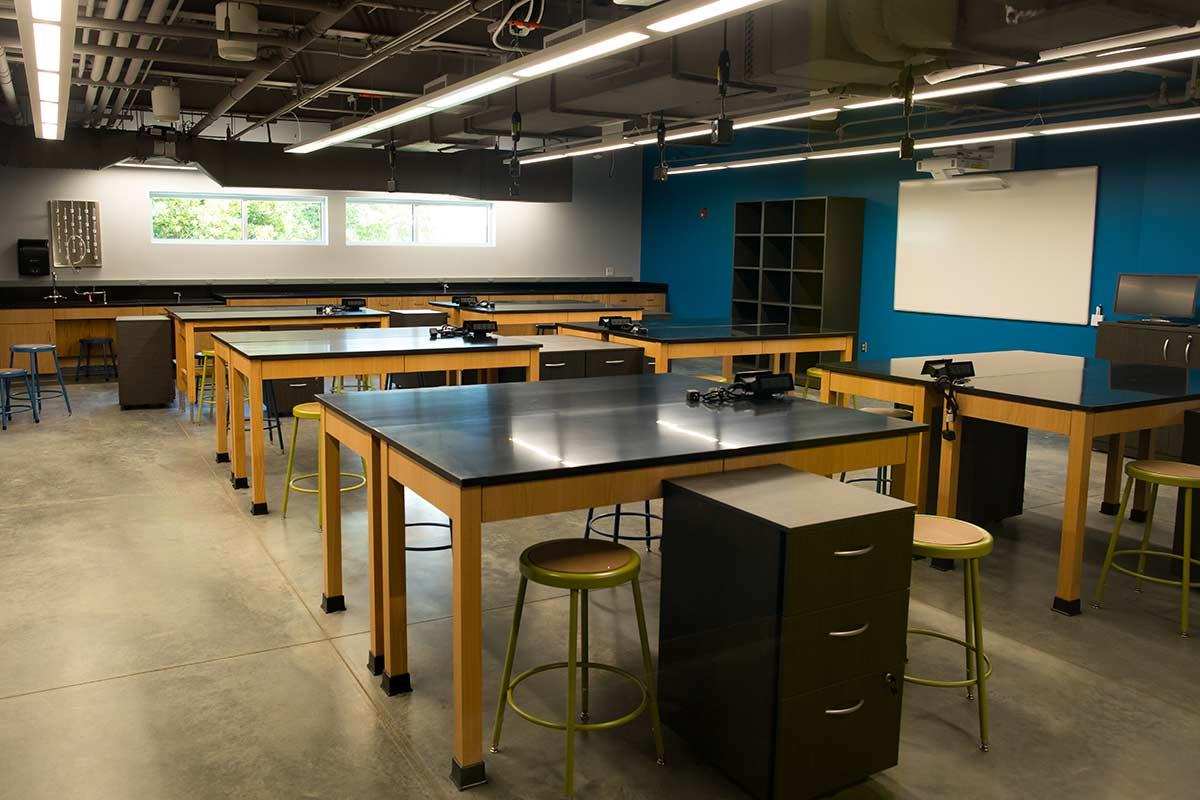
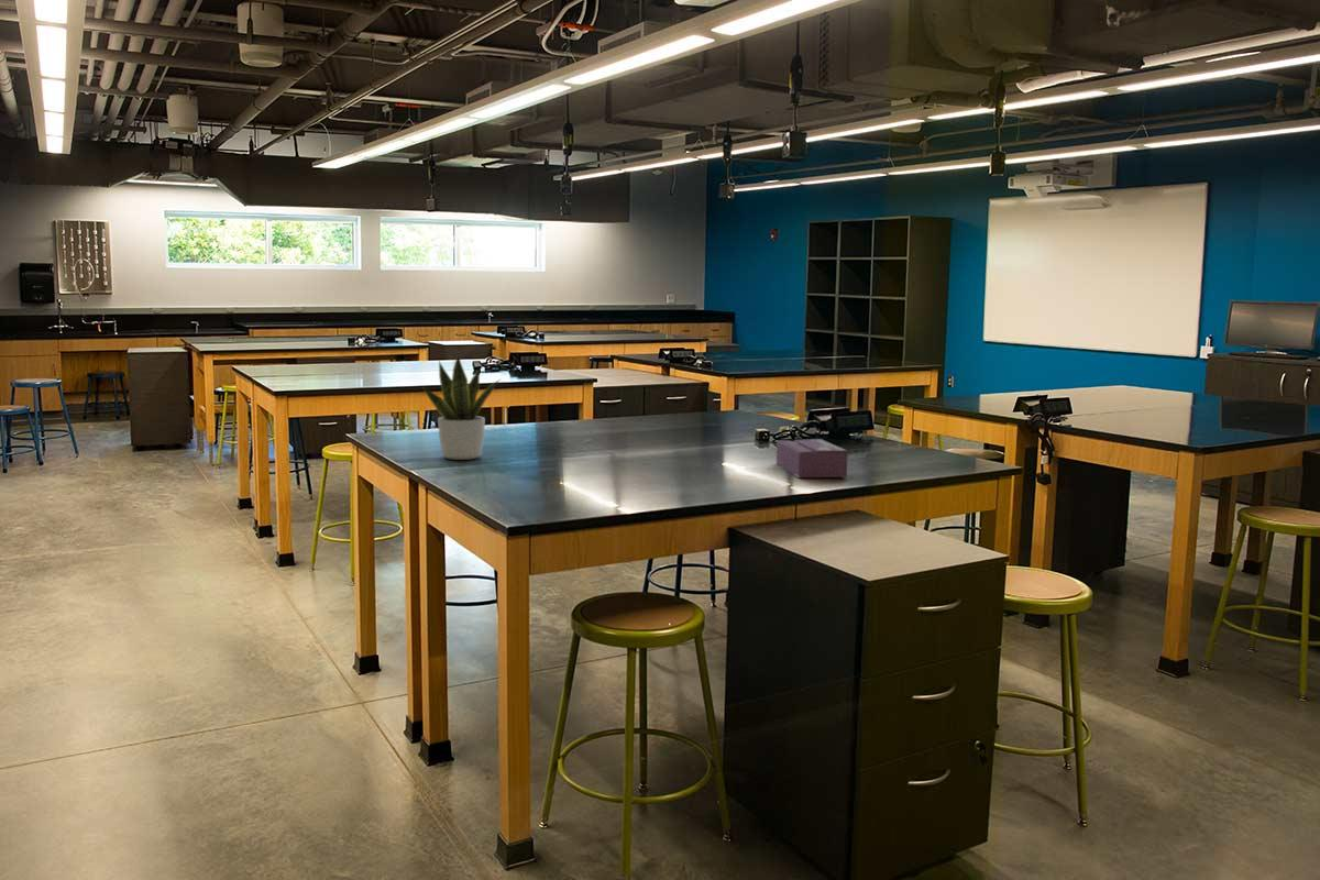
+ potted plant [422,351,503,461]
+ tissue box [776,438,849,479]
